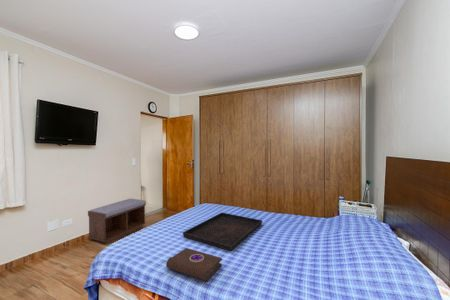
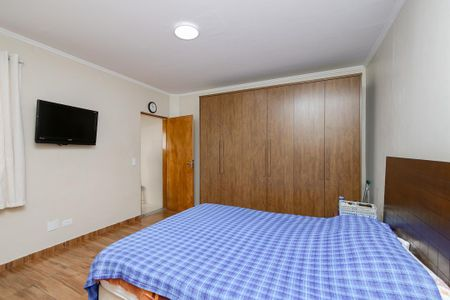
- bench [87,198,147,245]
- serving tray [182,212,263,252]
- book [165,247,223,283]
